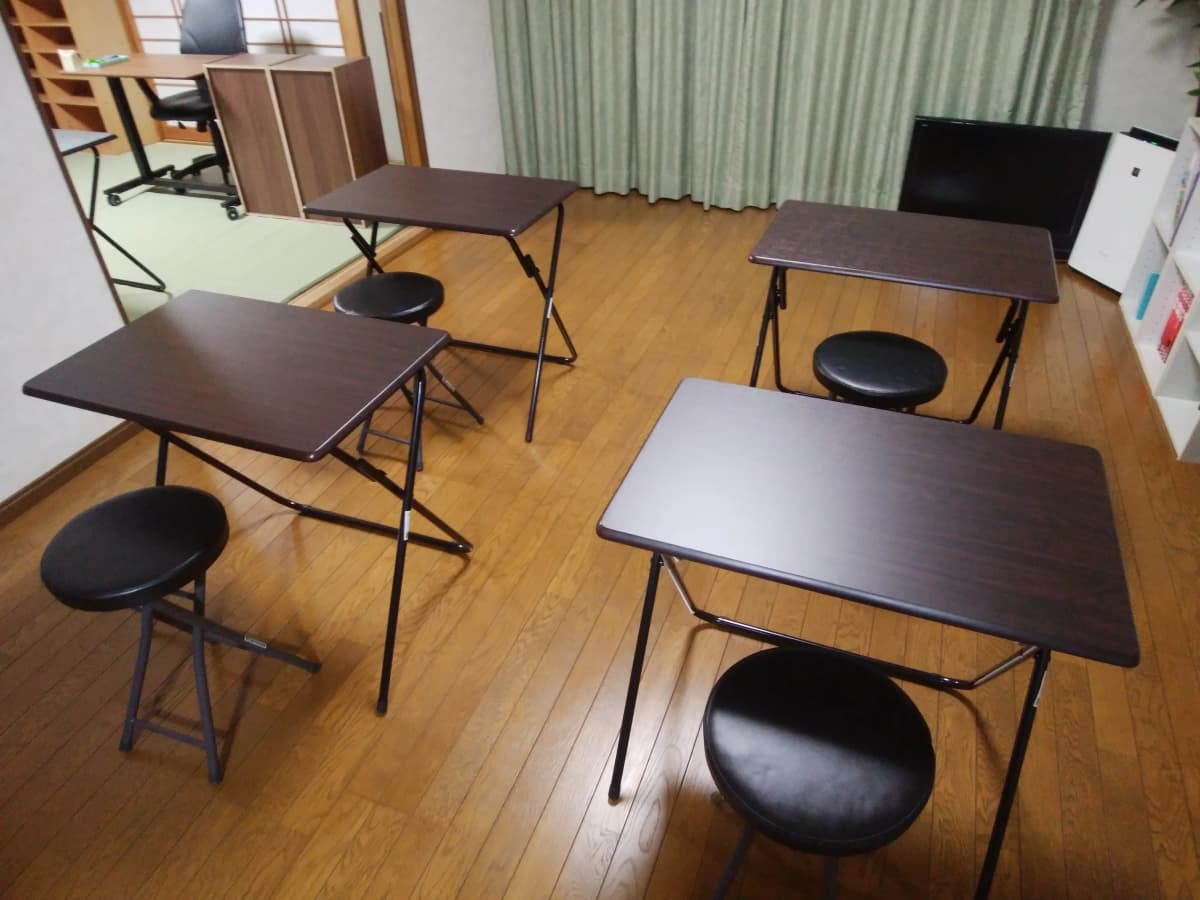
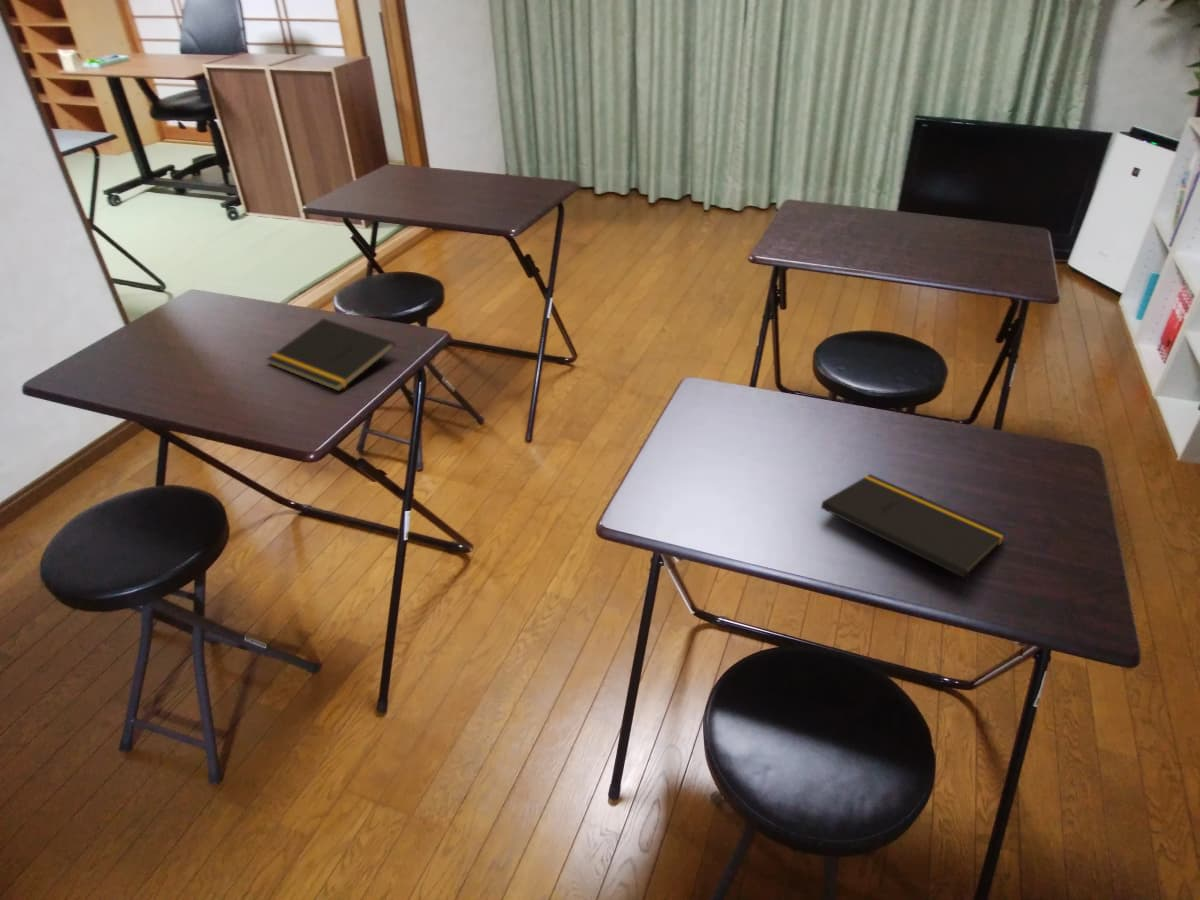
+ notepad [820,473,1007,597]
+ notepad [266,317,396,392]
